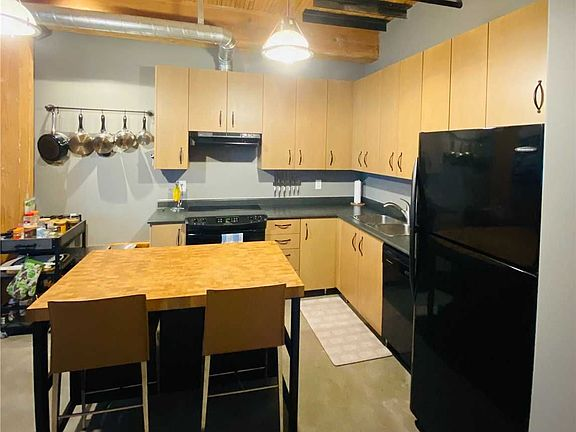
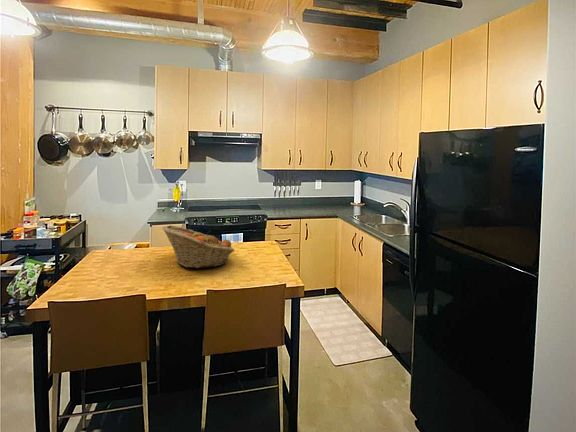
+ fruit basket [161,224,235,269]
